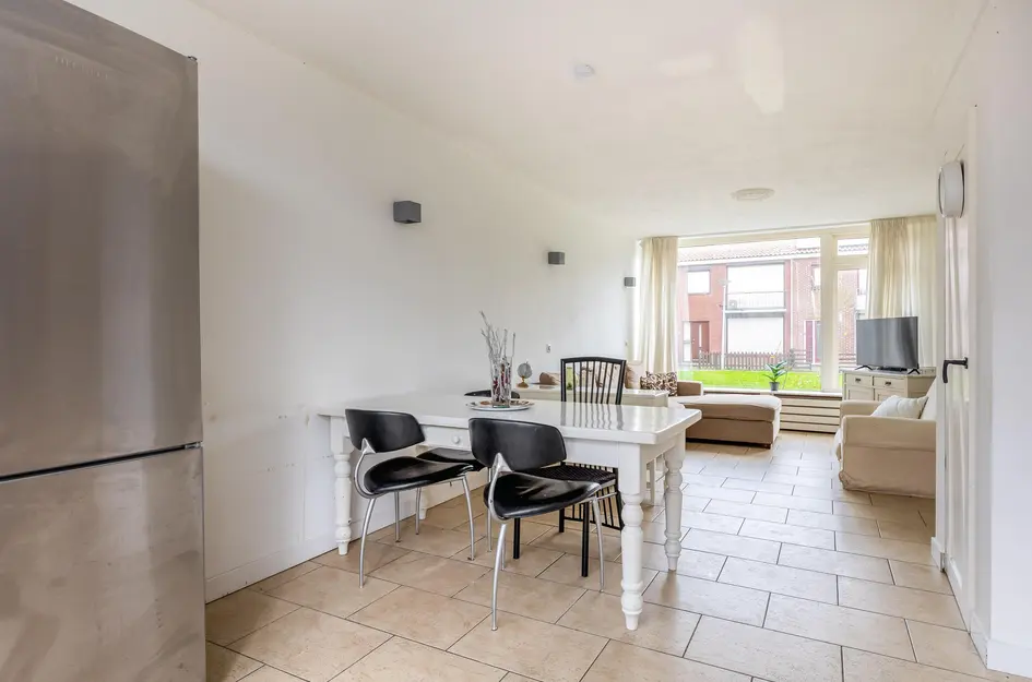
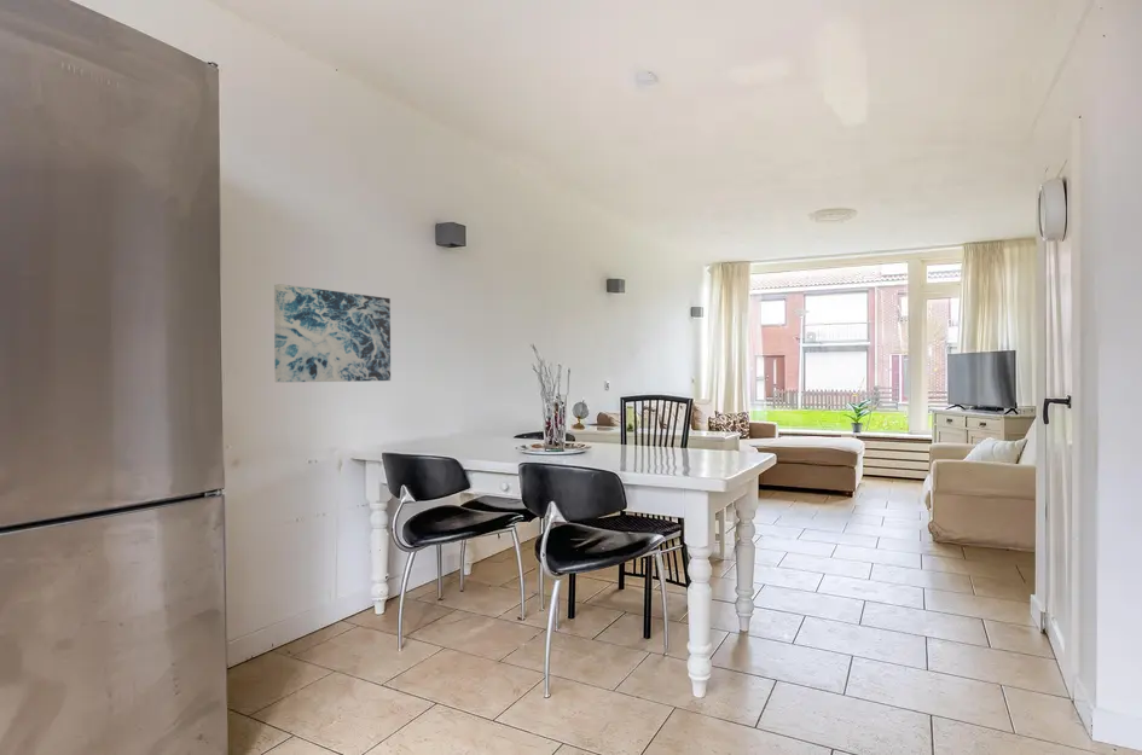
+ wall art [273,283,392,383]
